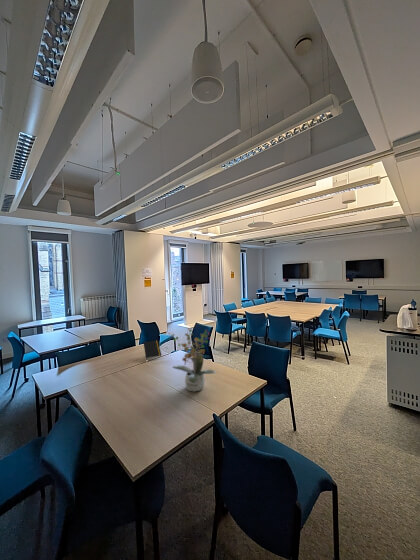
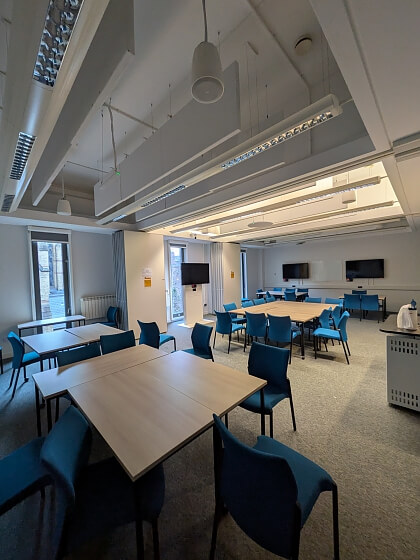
- potted plant [167,327,217,392]
- notepad [143,339,162,359]
